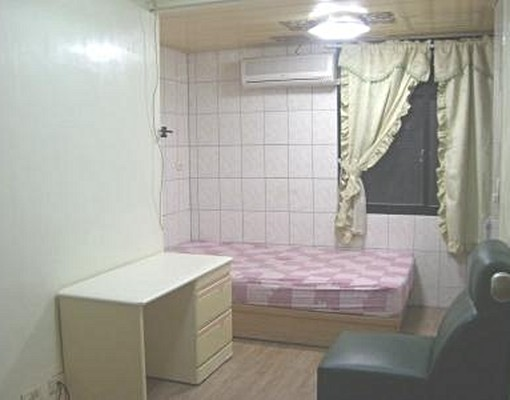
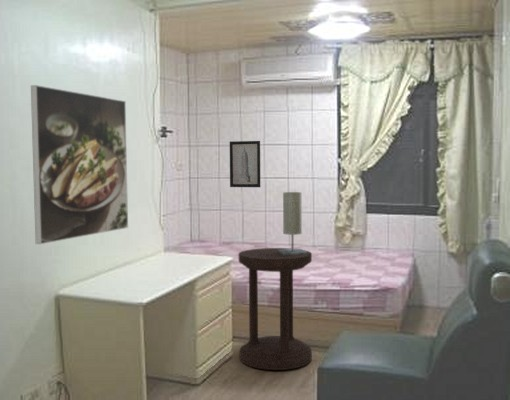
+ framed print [30,84,129,245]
+ side table [238,247,313,371]
+ table lamp [278,191,308,255]
+ wall art [229,140,261,188]
